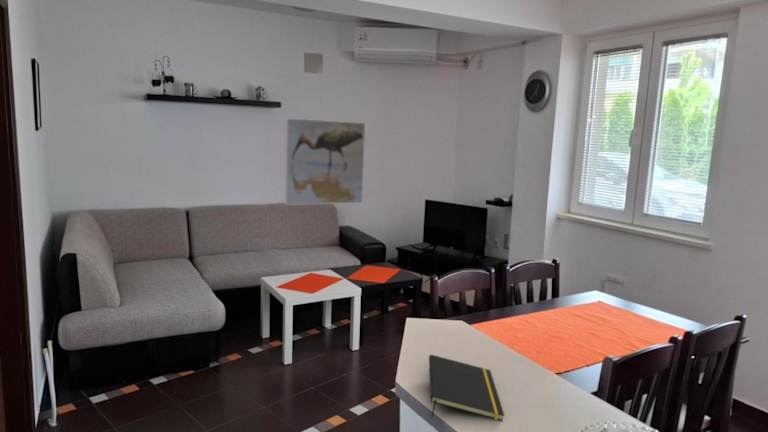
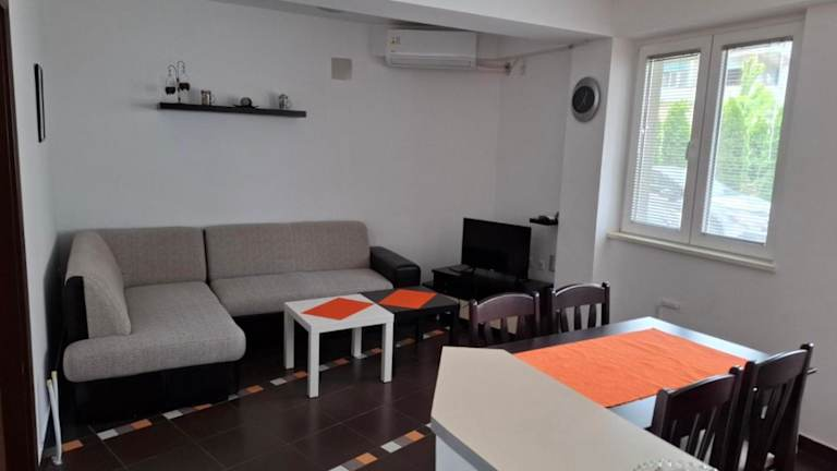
- notepad [428,353,505,422]
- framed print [284,117,366,206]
